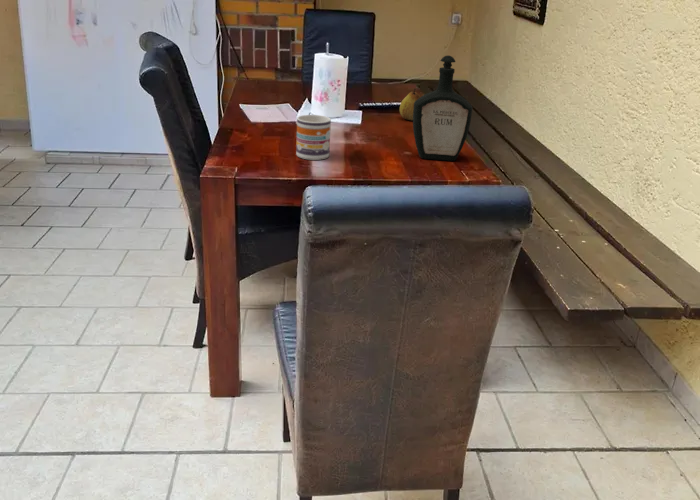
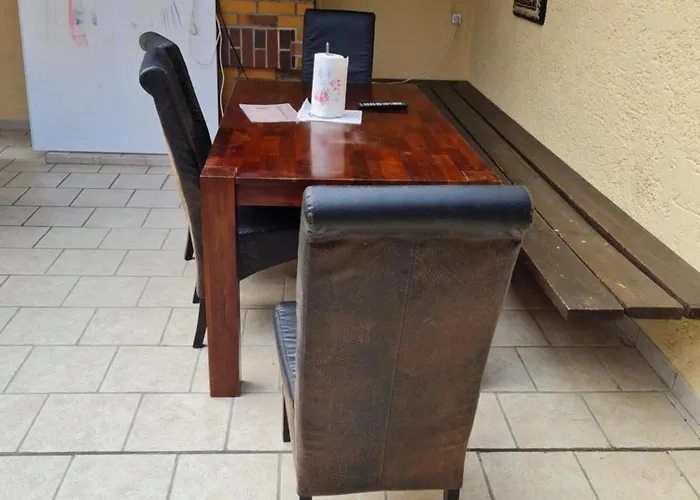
- fruit [399,88,421,122]
- bottle [412,54,473,162]
- mug [295,114,332,161]
